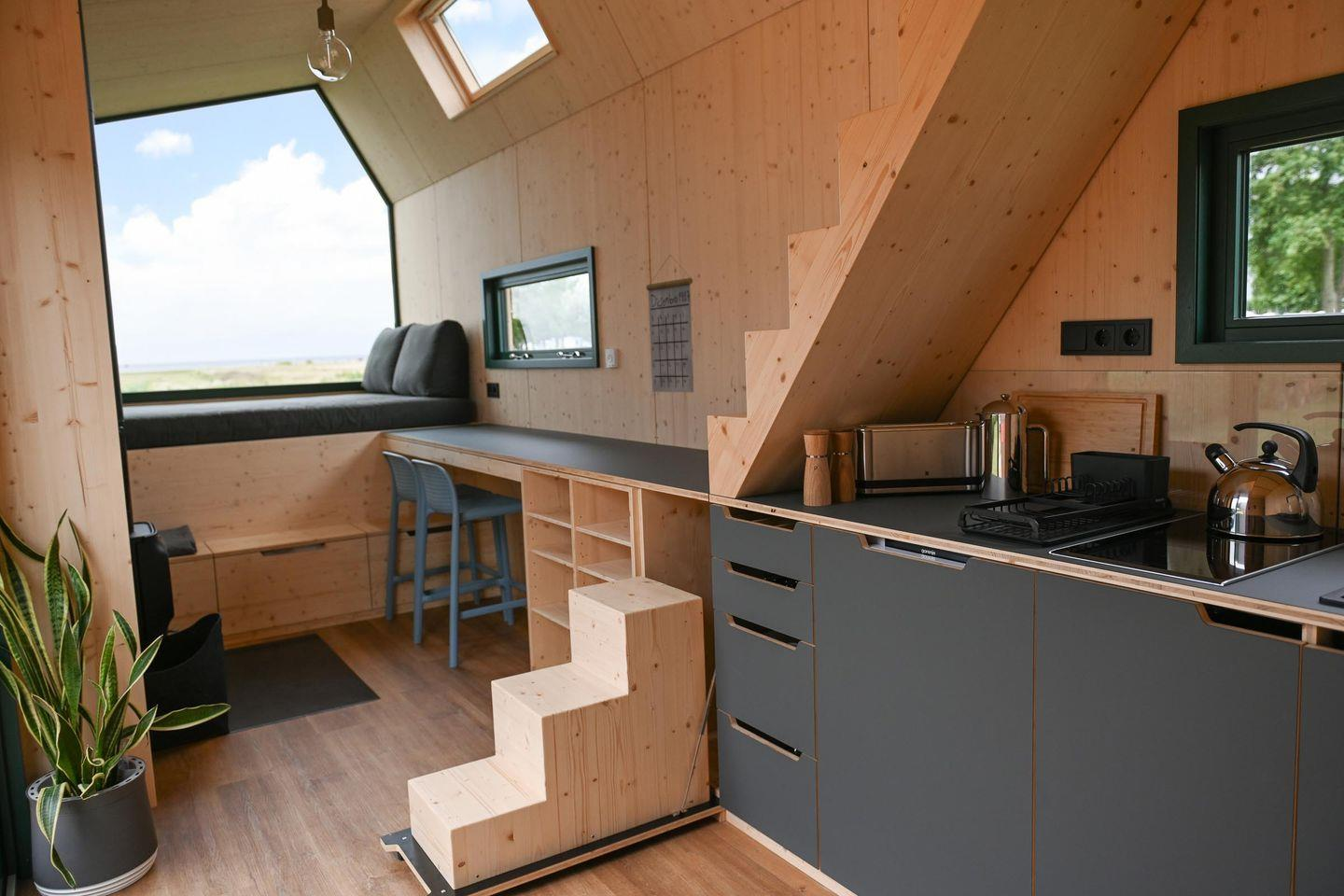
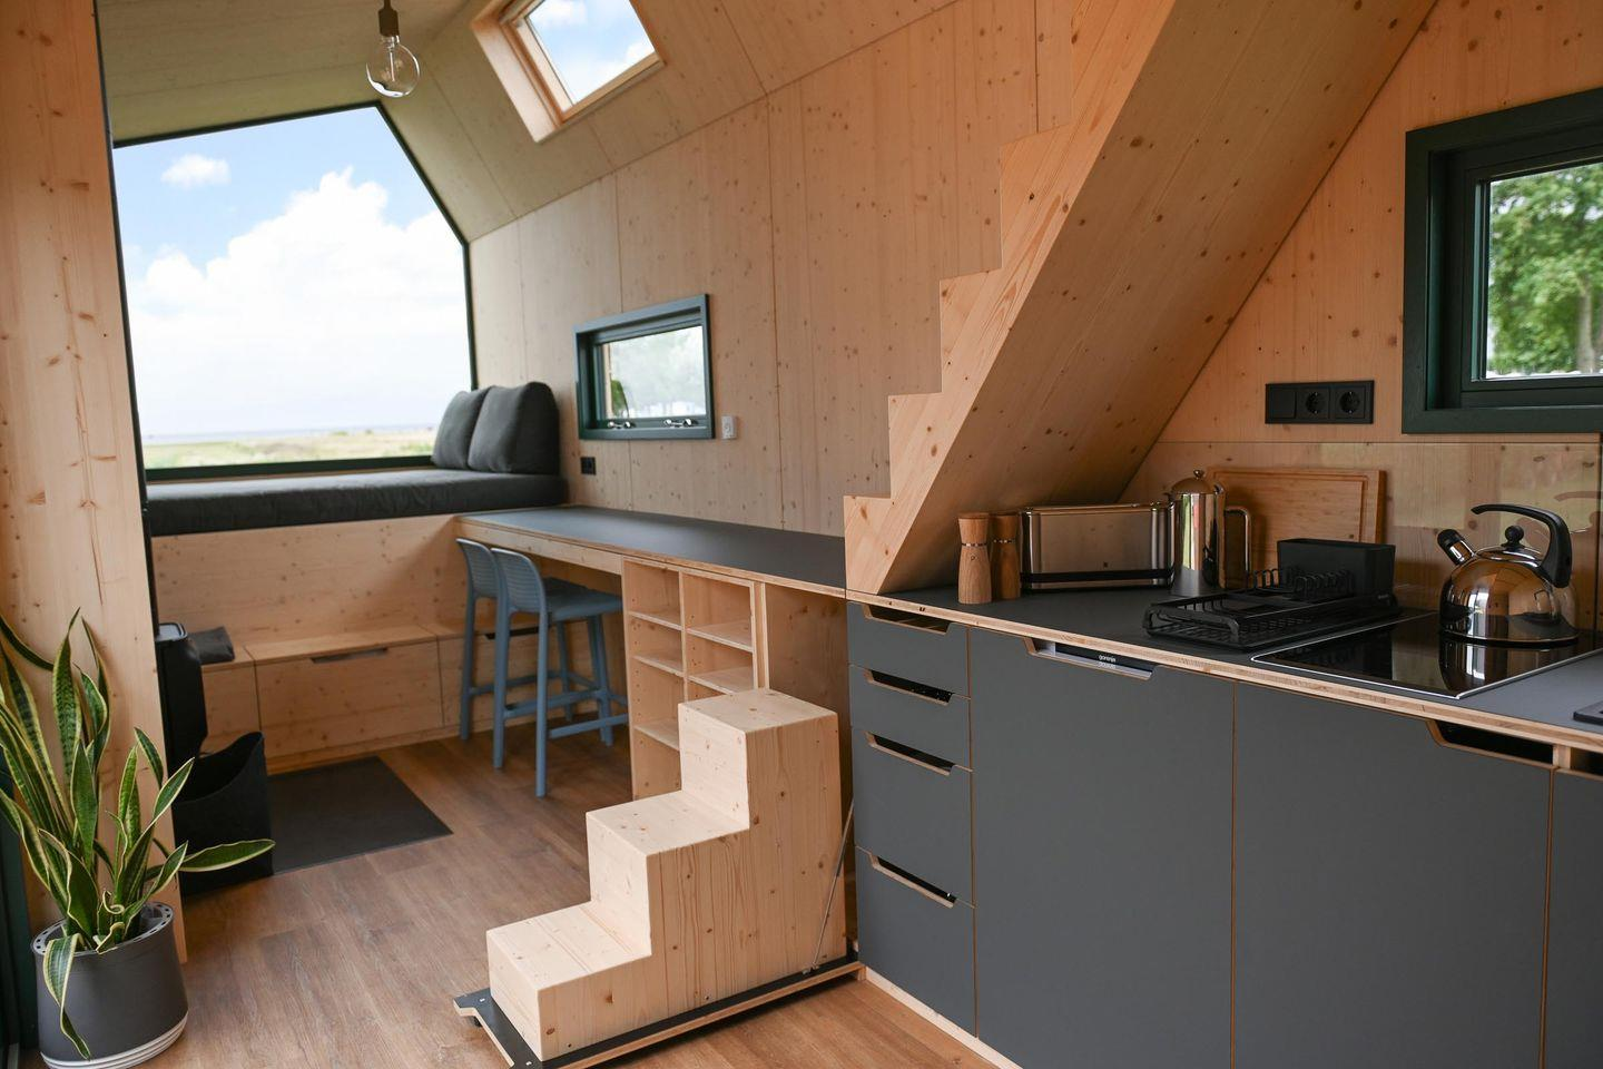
- calendar [645,254,694,393]
